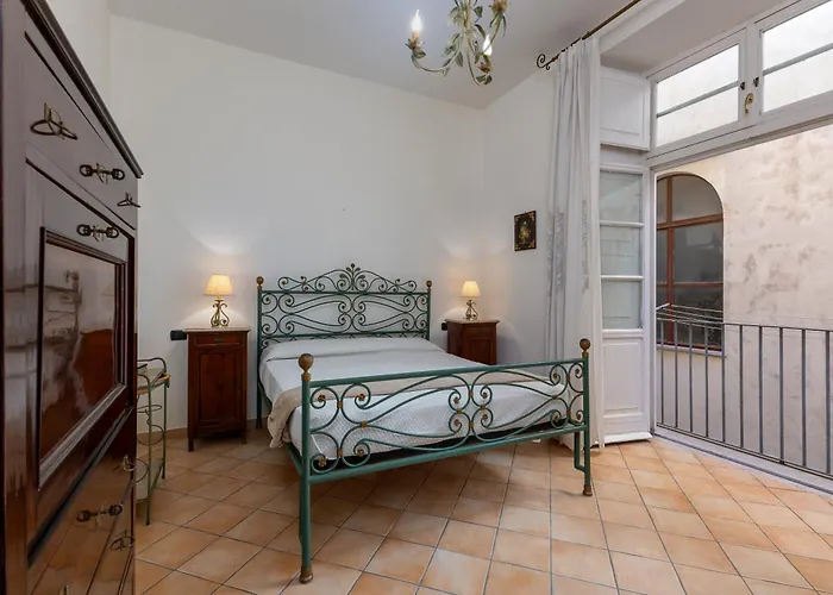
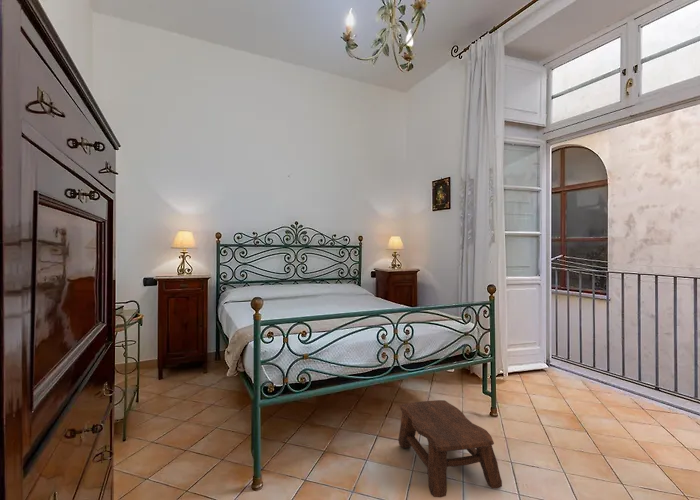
+ stool [398,399,503,498]
